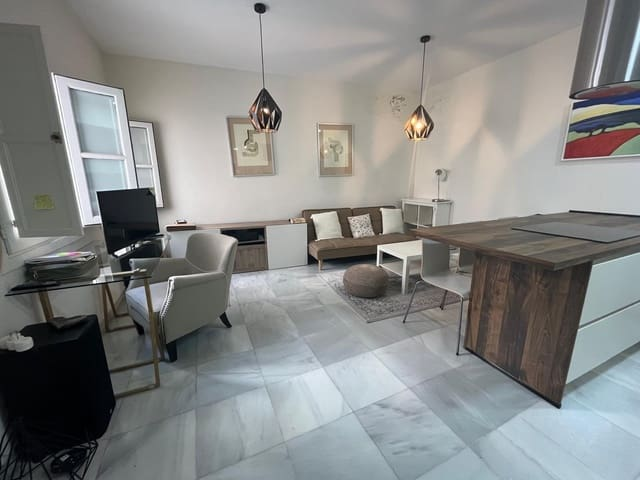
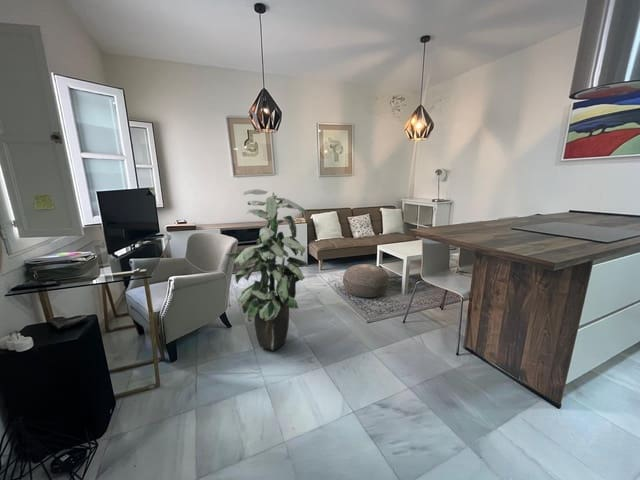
+ indoor plant [225,188,309,351]
